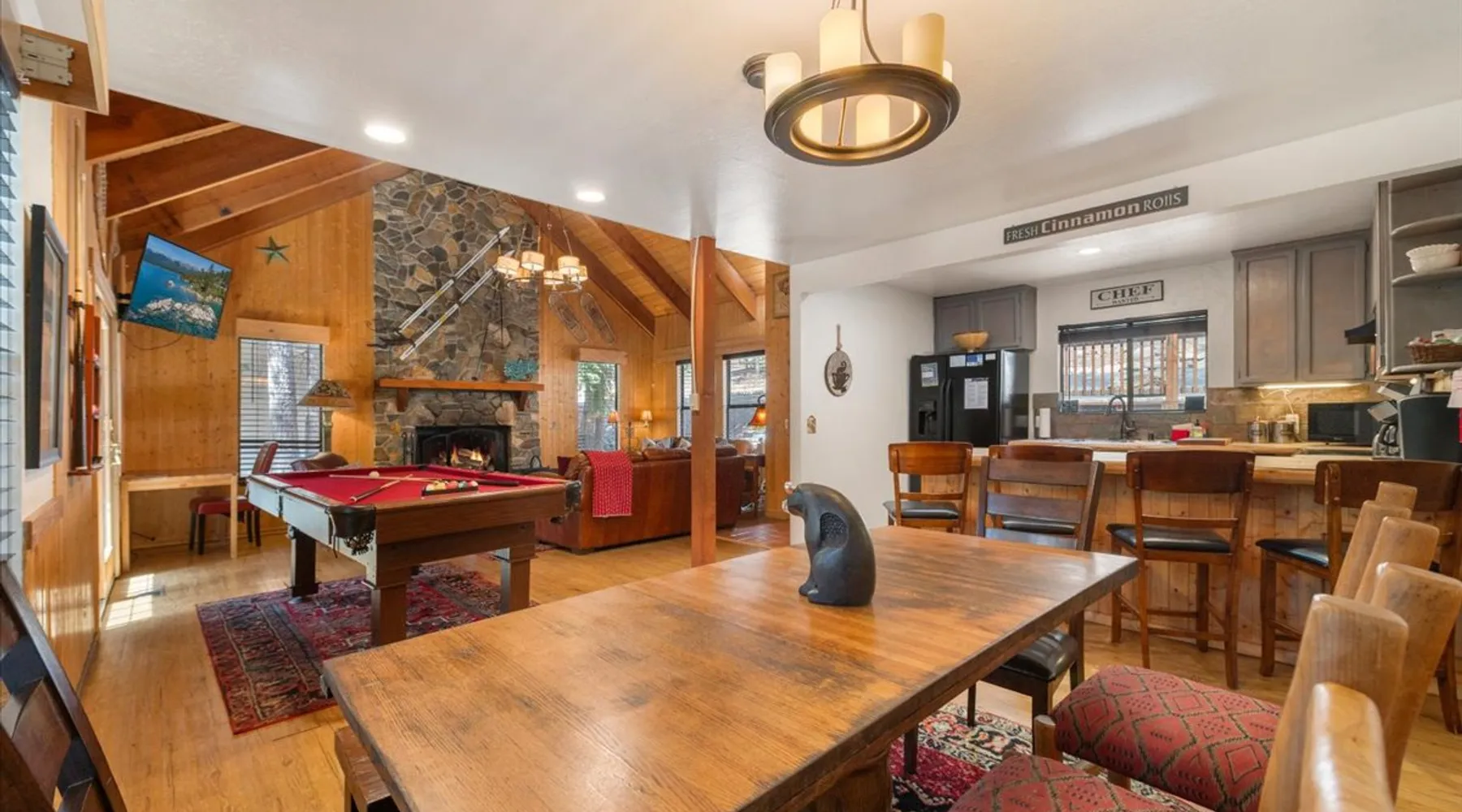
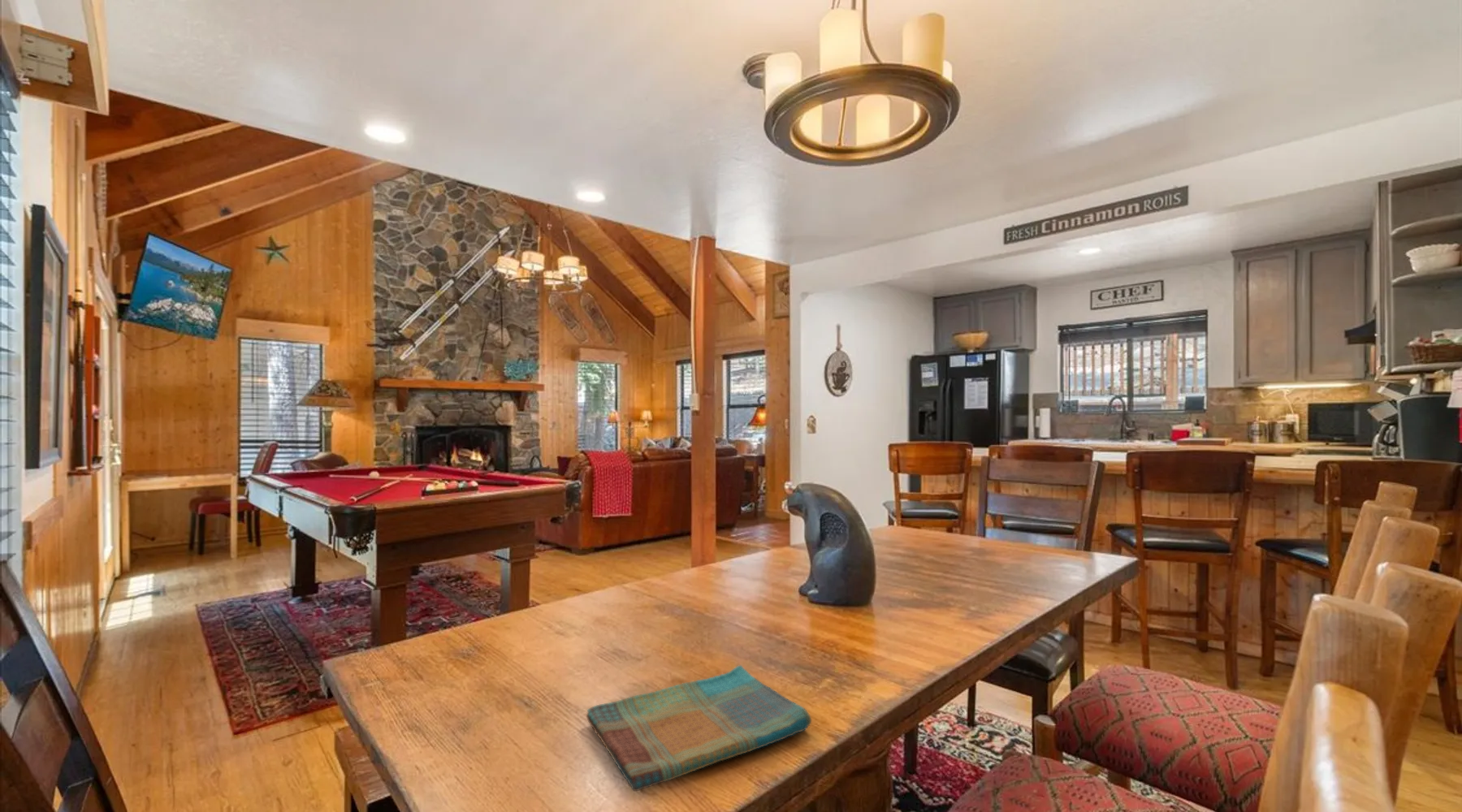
+ dish towel [586,664,812,792]
